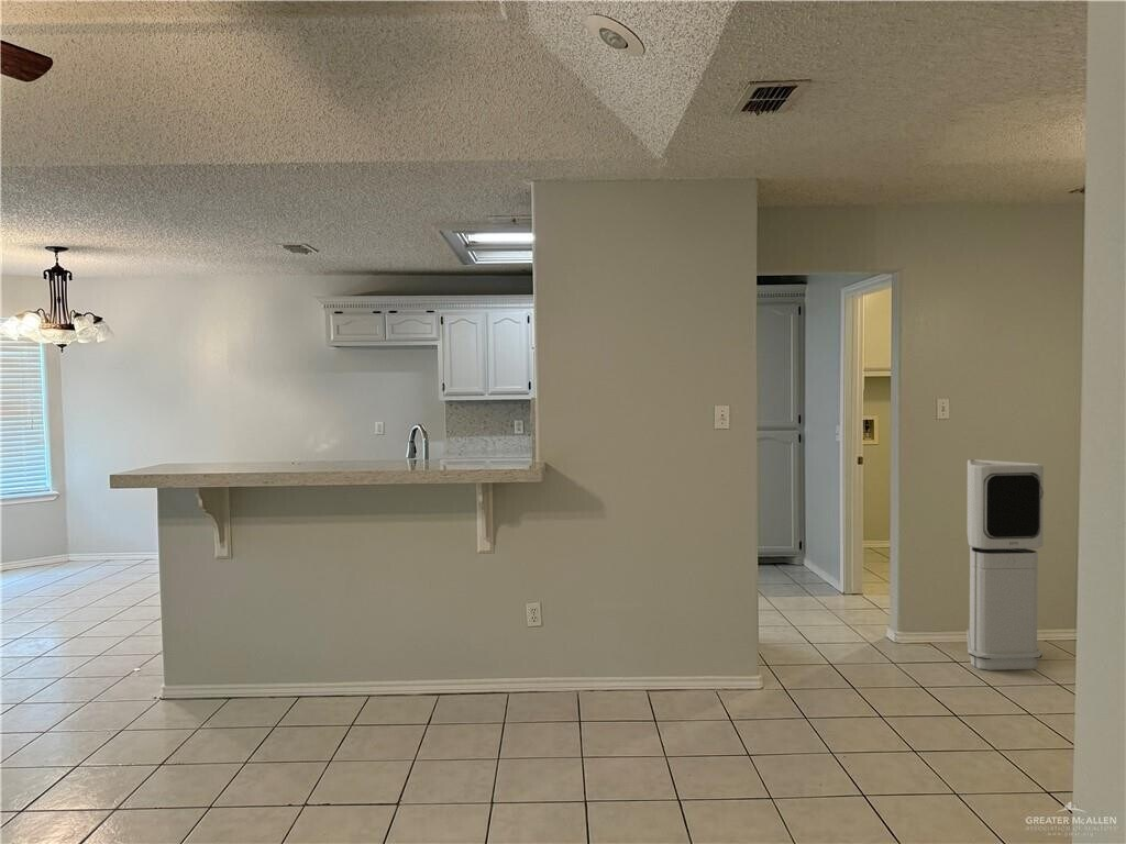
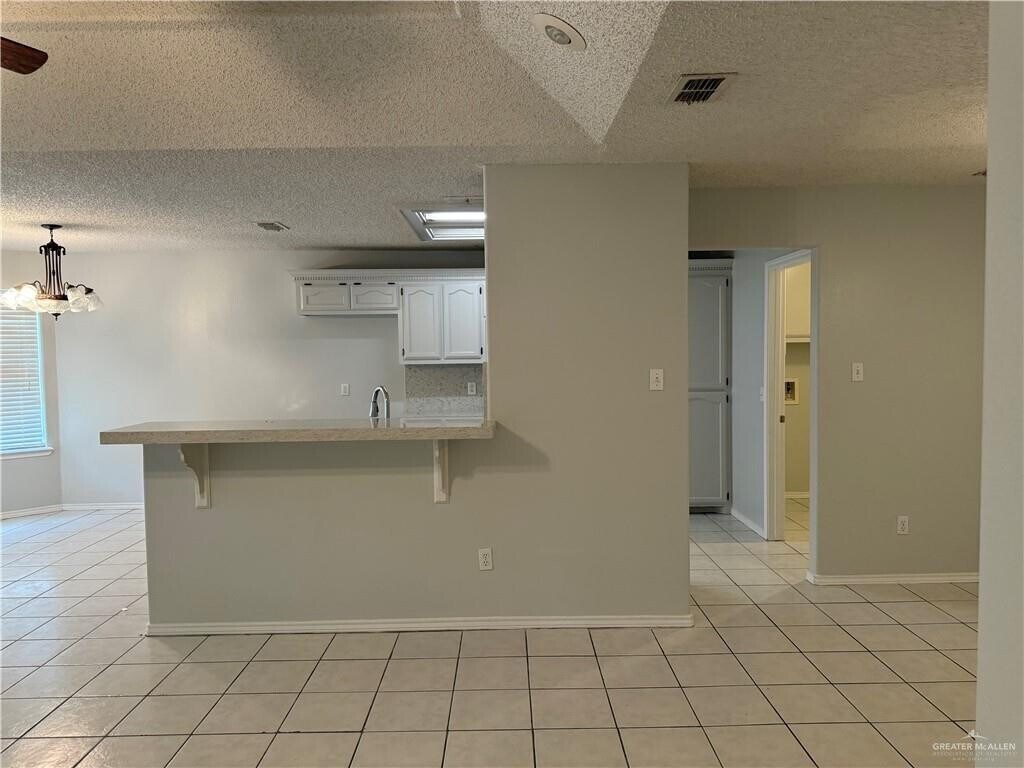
- air purifier [965,458,1045,671]
